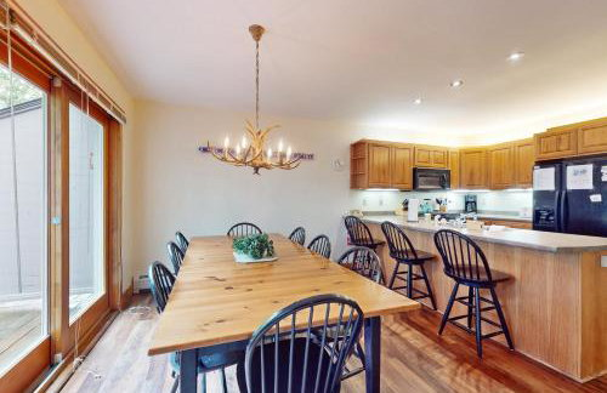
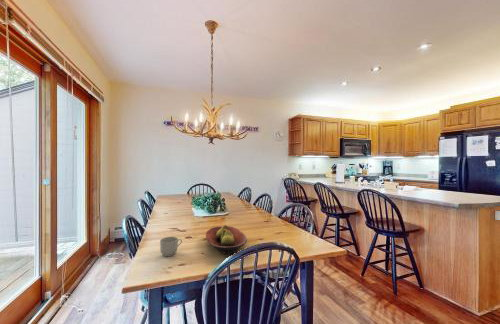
+ mug [159,236,183,257]
+ fruit bowl [205,224,248,255]
